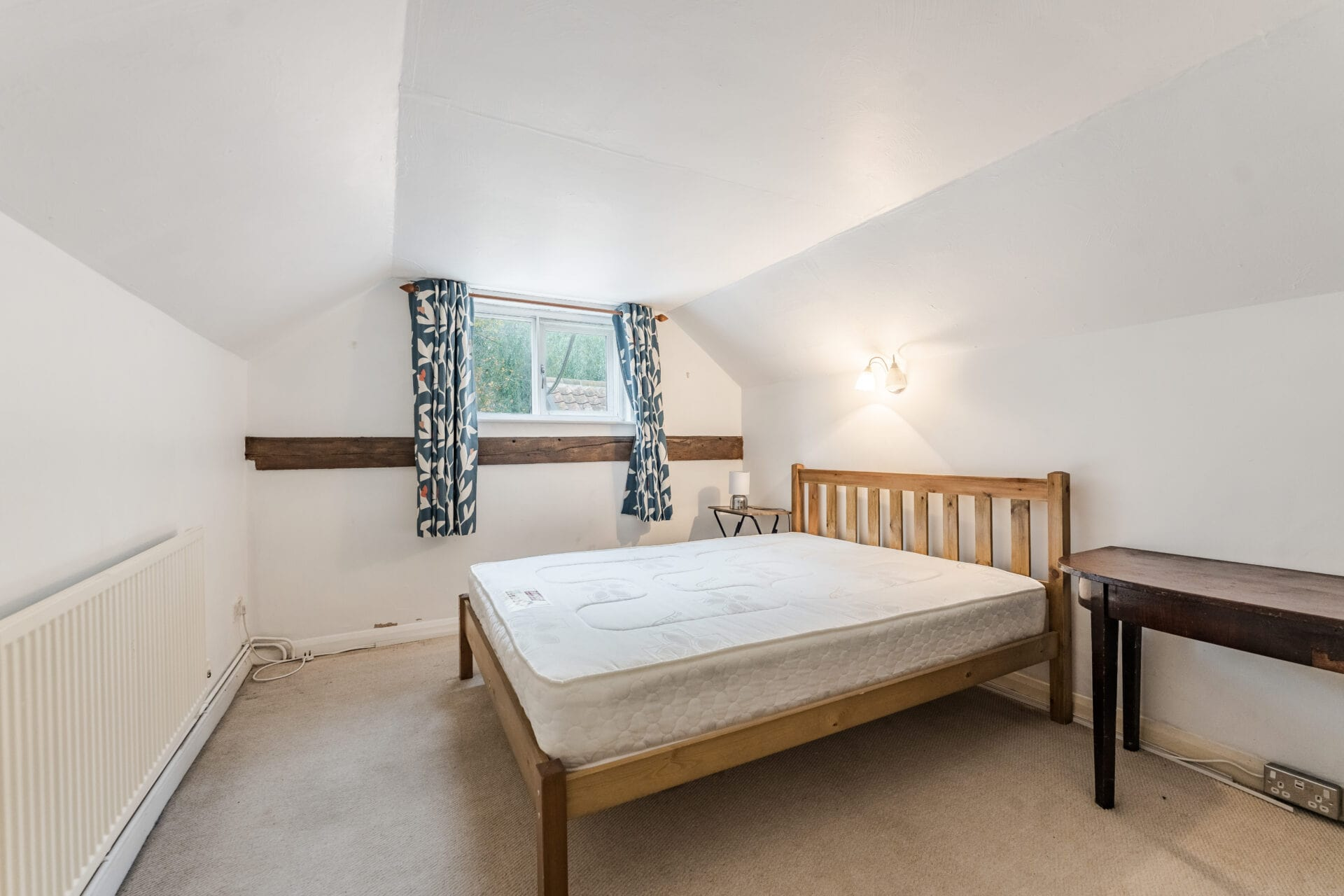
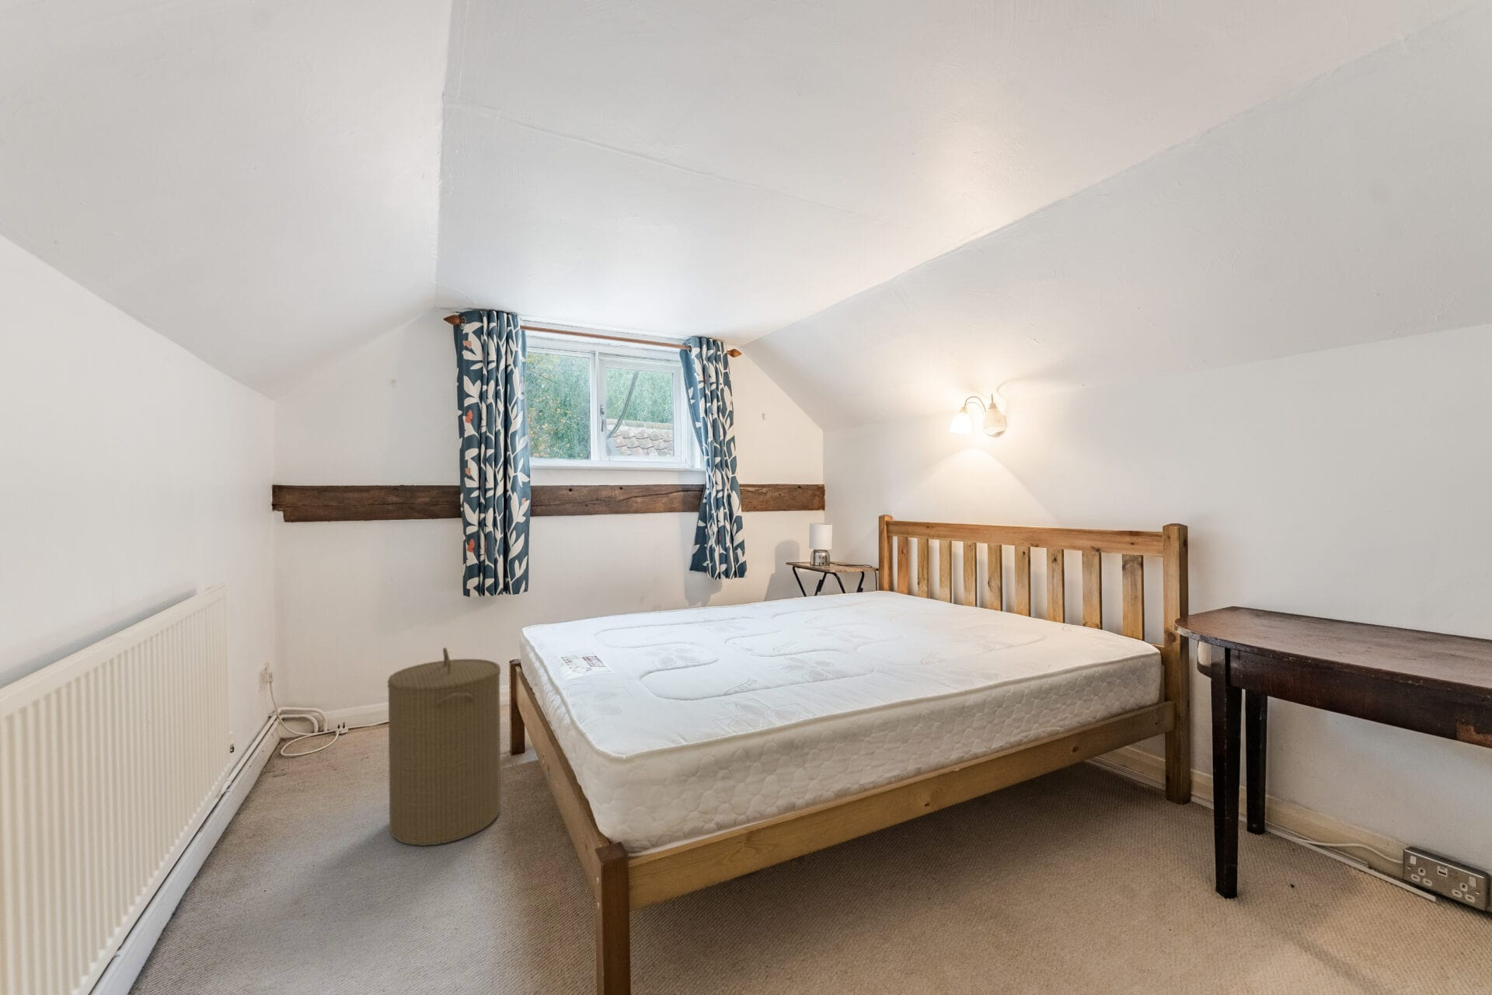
+ laundry hamper [386,646,502,846]
